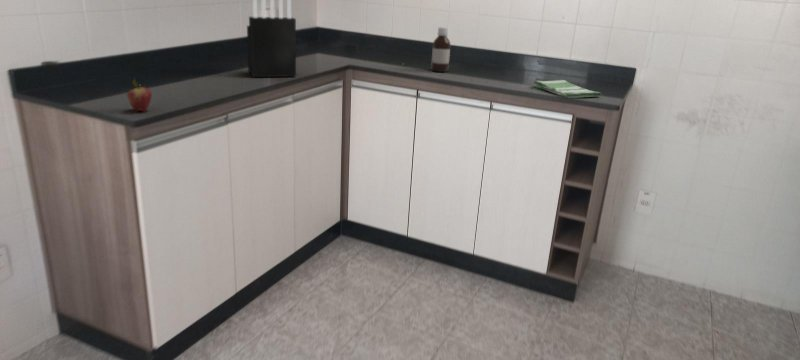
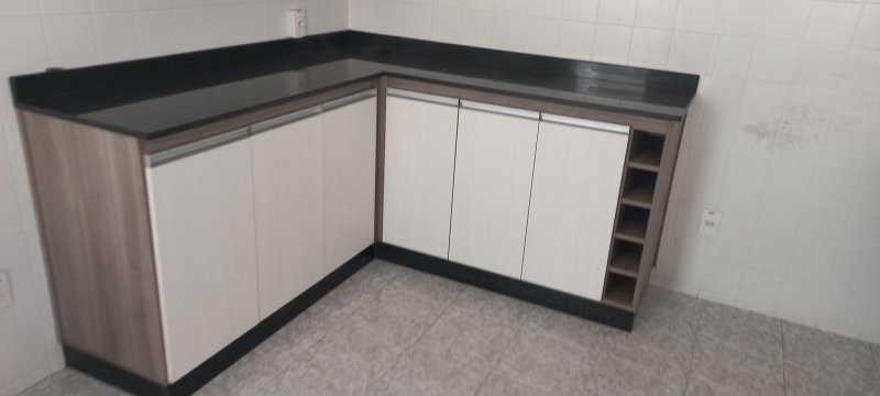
- dish towel [532,79,603,99]
- knife block [246,0,297,78]
- bottle [430,26,451,73]
- fruit [126,76,153,112]
